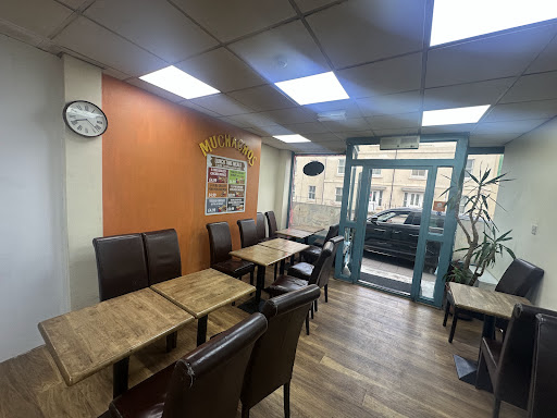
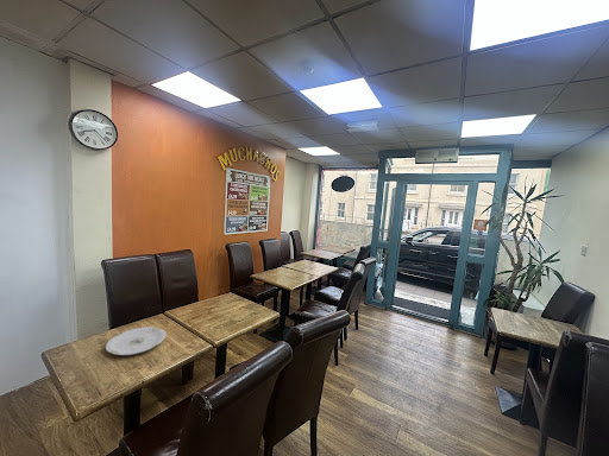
+ plate [105,325,167,356]
